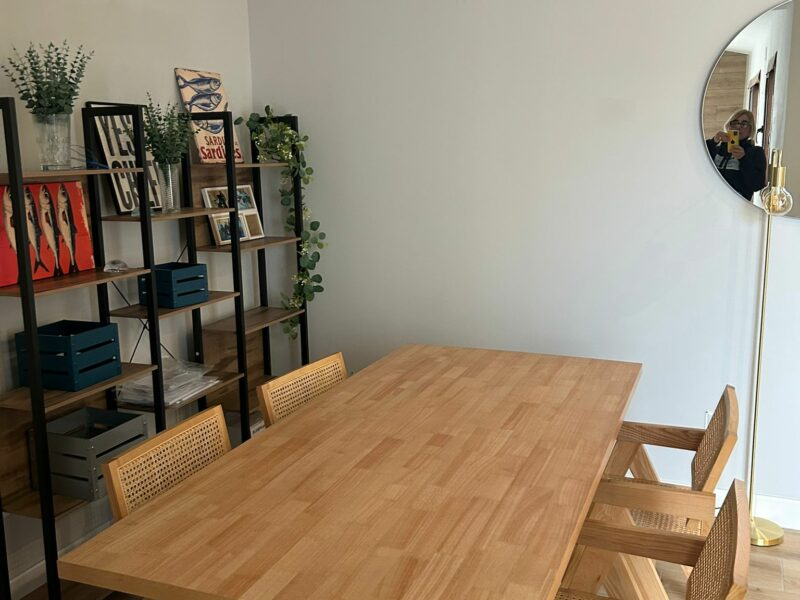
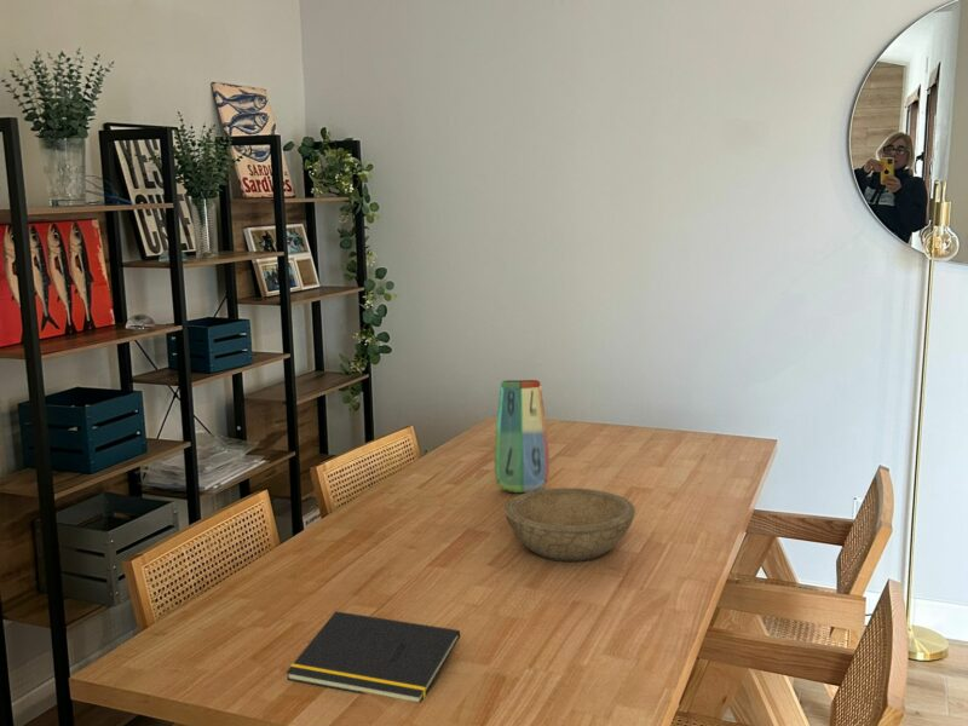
+ bowl [502,486,636,563]
+ vase [494,379,551,494]
+ notepad [286,610,461,704]
